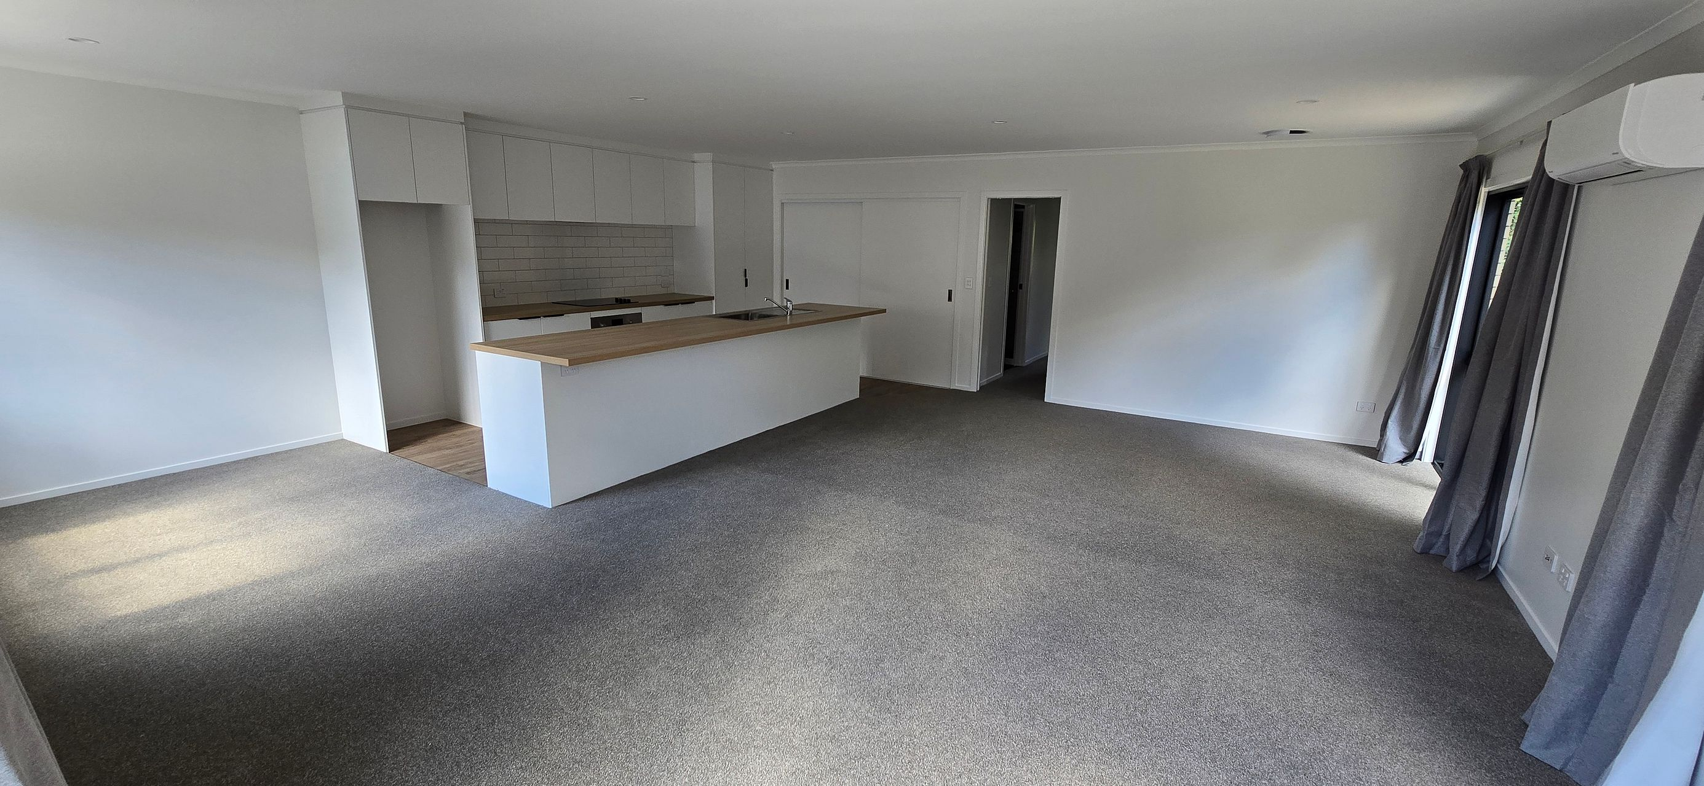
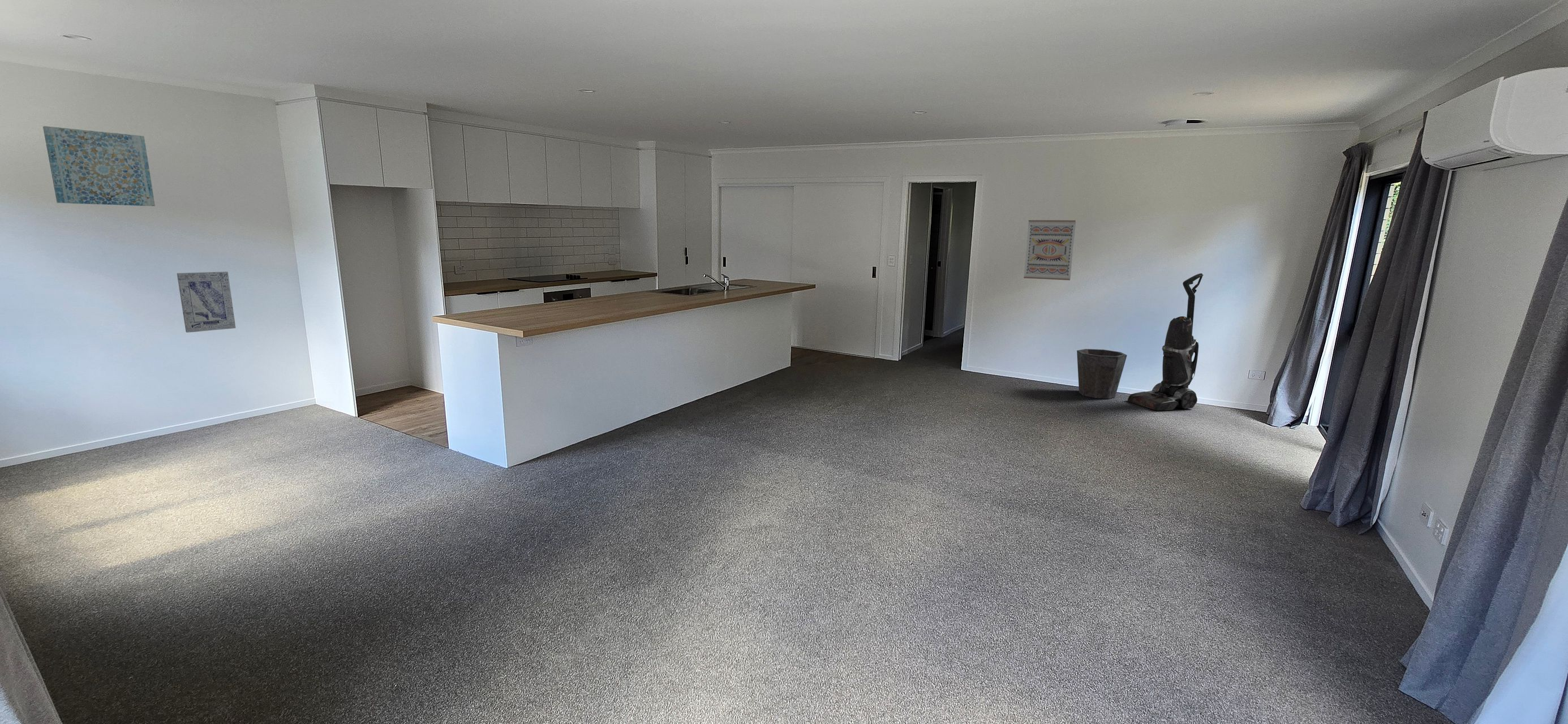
+ vacuum cleaner [1127,273,1204,411]
+ waste bin [1076,348,1128,399]
+ wall art [177,271,237,333]
+ wall art [42,126,156,206]
+ wall art [1023,219,1077,281]
